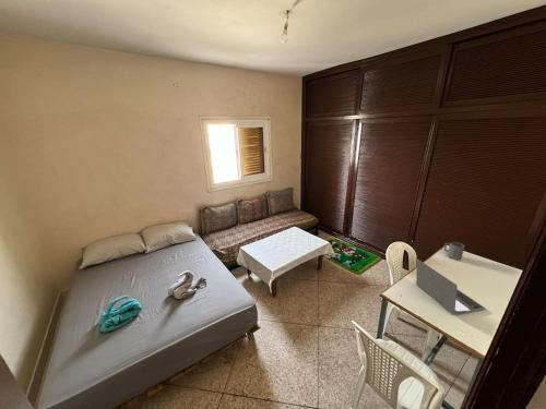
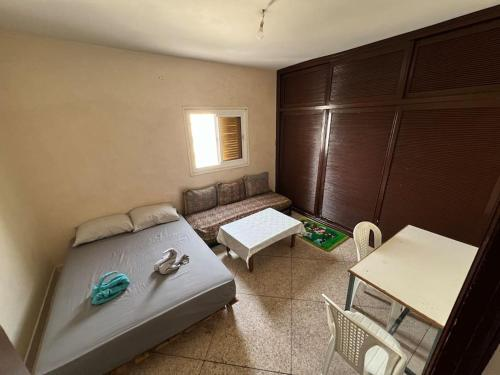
- laptop [415,257,486,316]
- mug [443,241,466,261]
